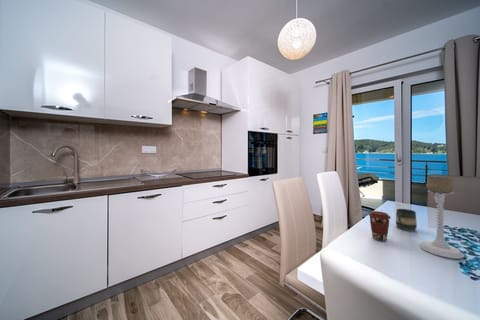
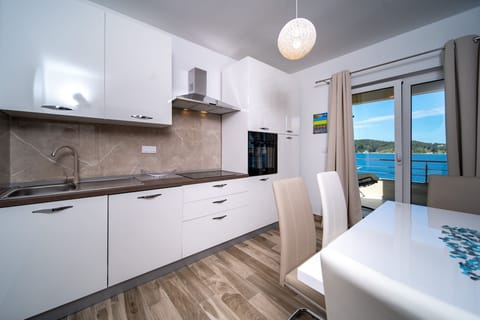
- coffee cup [367,210,392,242]
- mug [395,208,418,232]
- candle holder [419,176,465,260]
